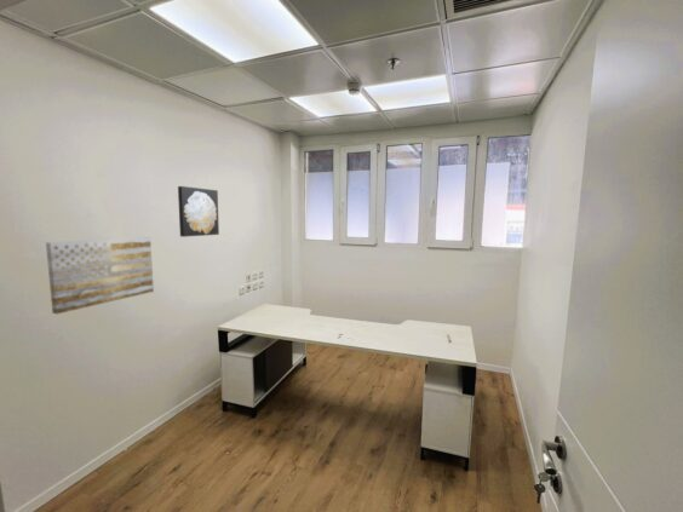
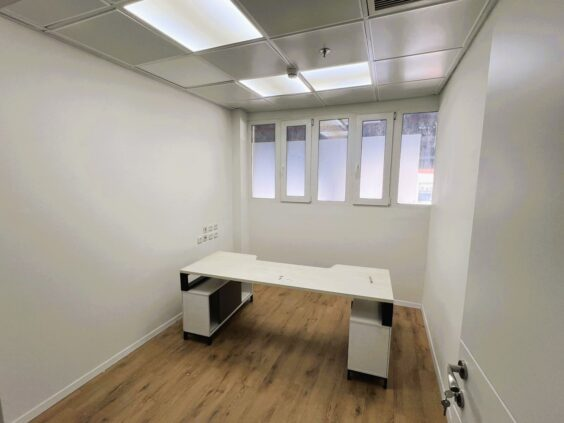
- wall art [177,185,220,238]
- wall art [45,236,155,315]
